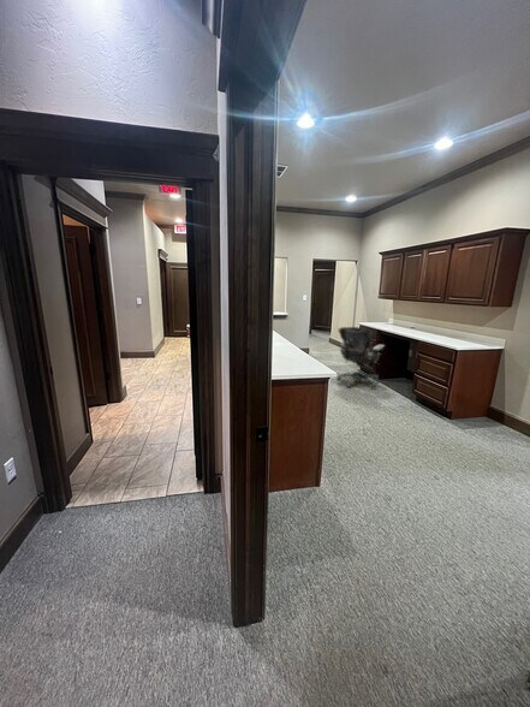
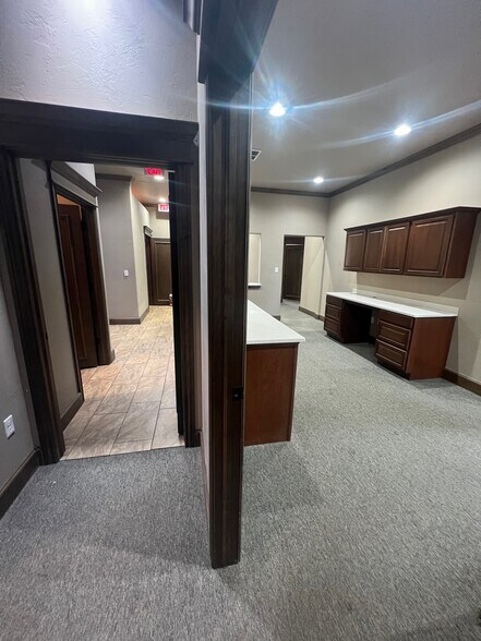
- office chair [337,326,386,390]
